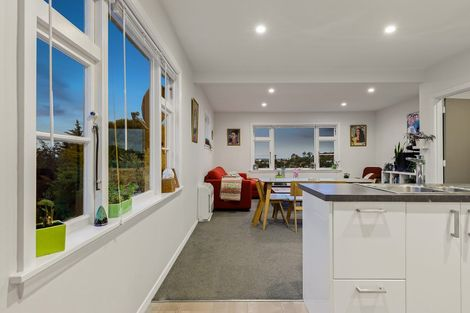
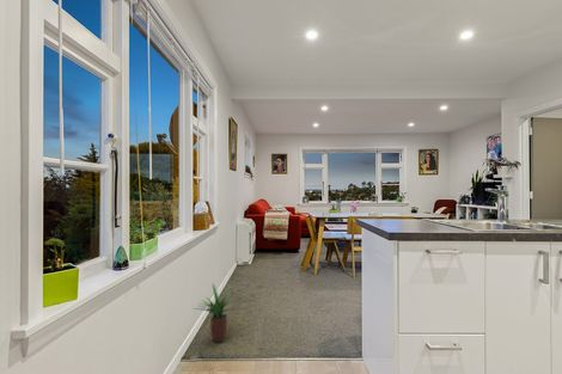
+ potted plant [191,283,237,343]
